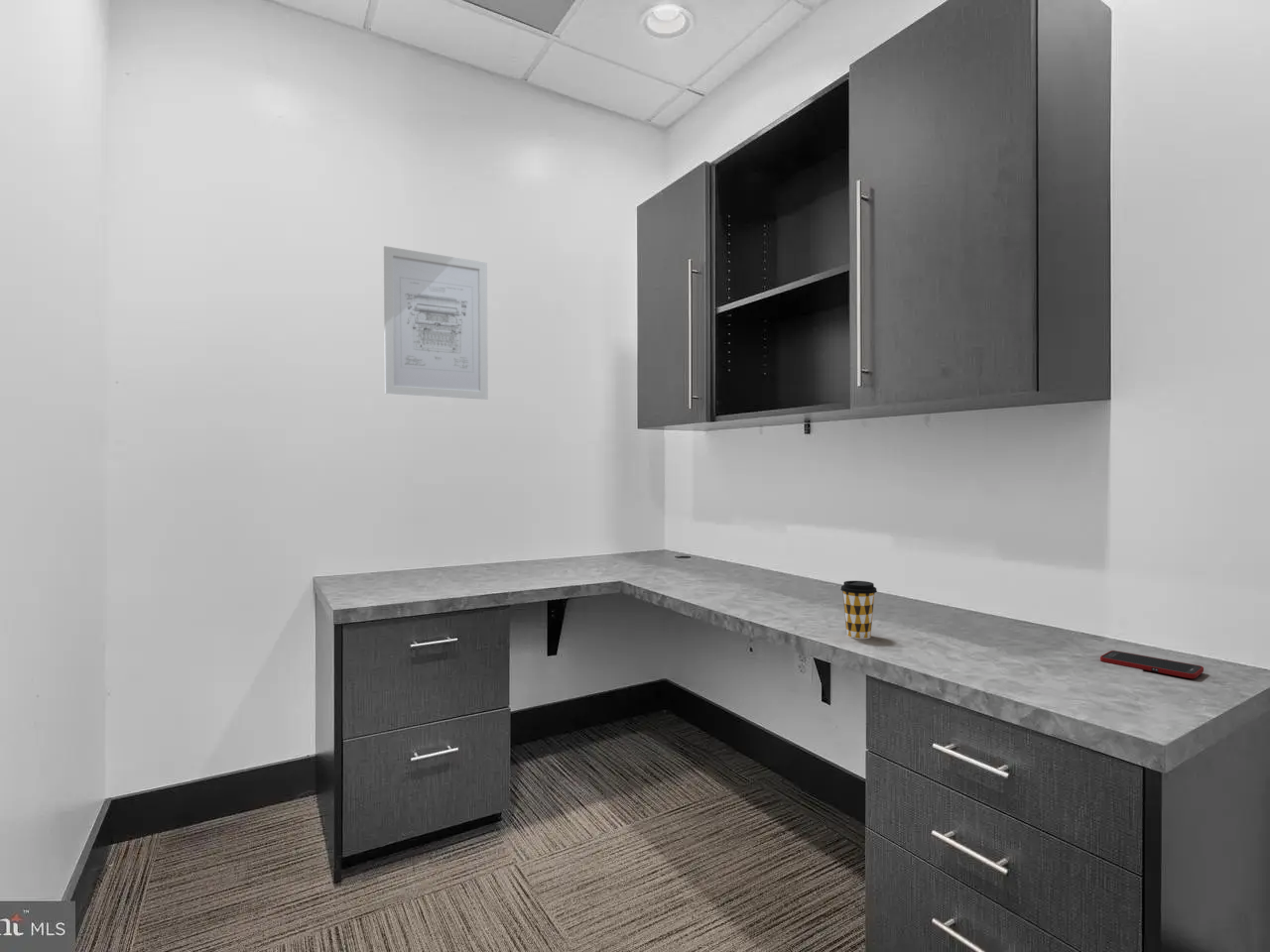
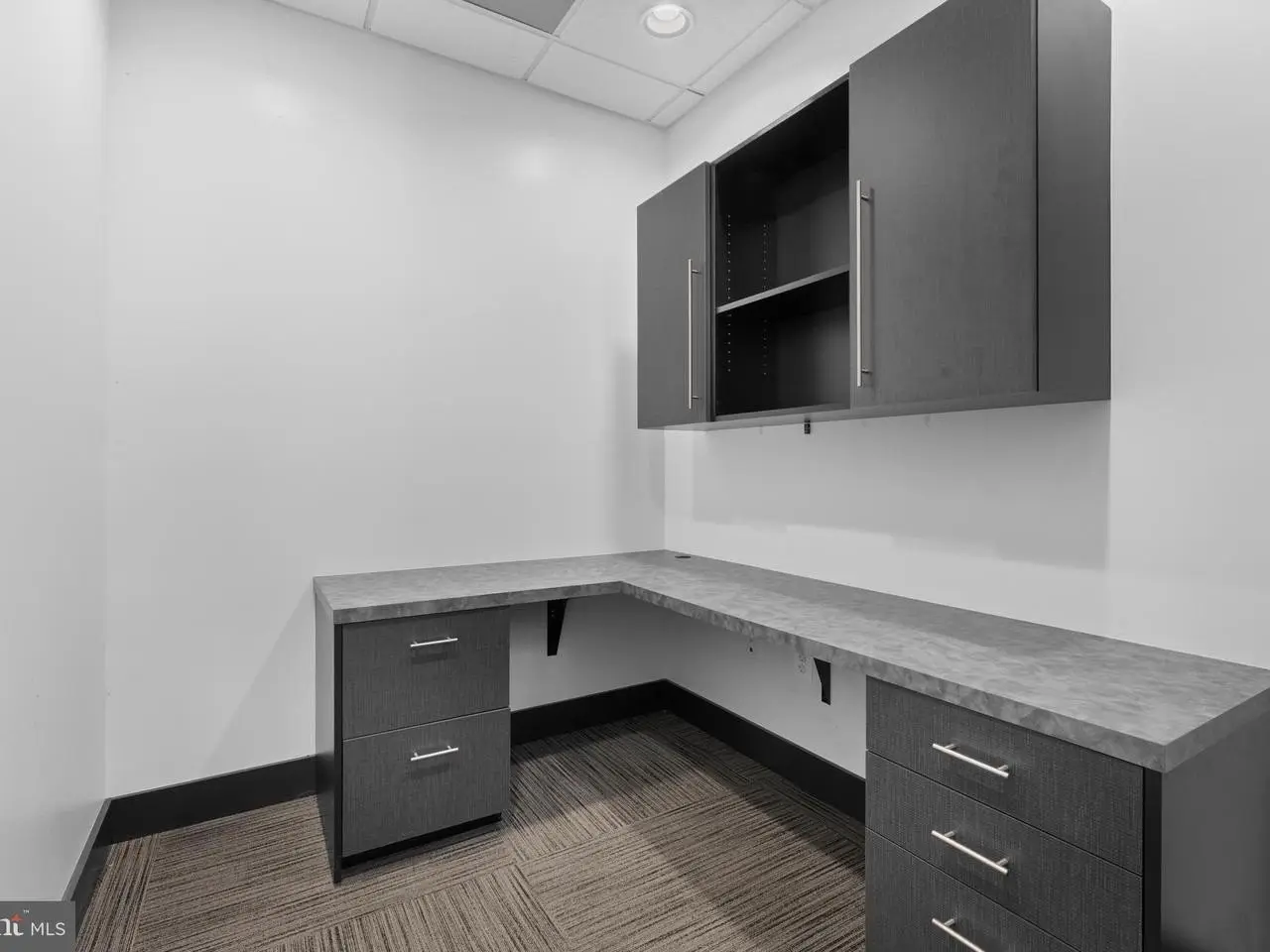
- cell phone [1099,650,1205,679]
- coffee cup [839,580,878,640]
- wall art [383,245,489,401]
